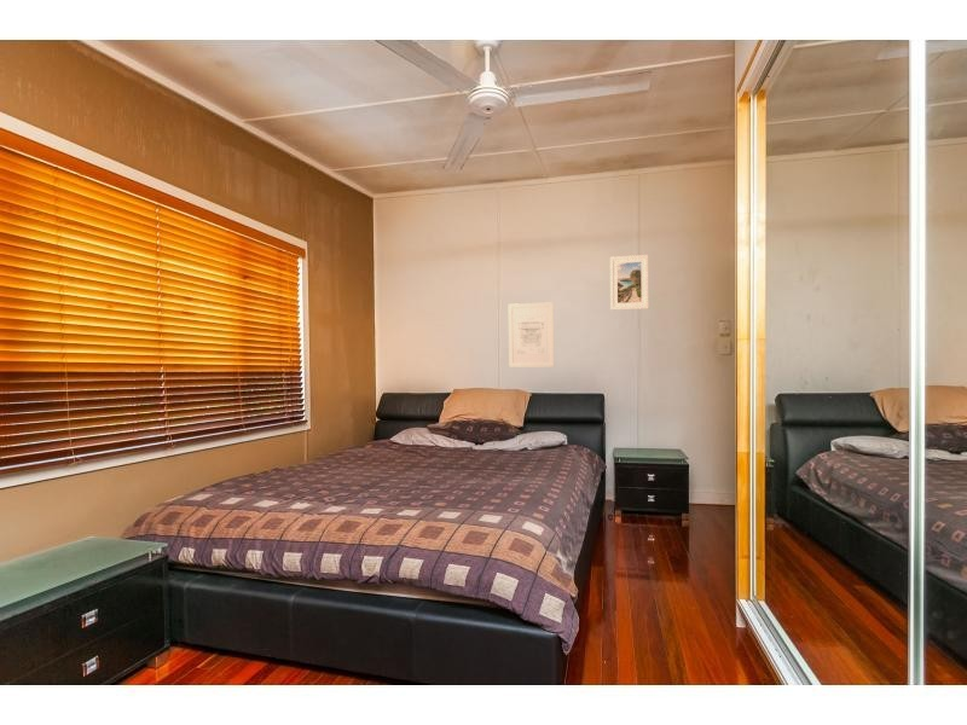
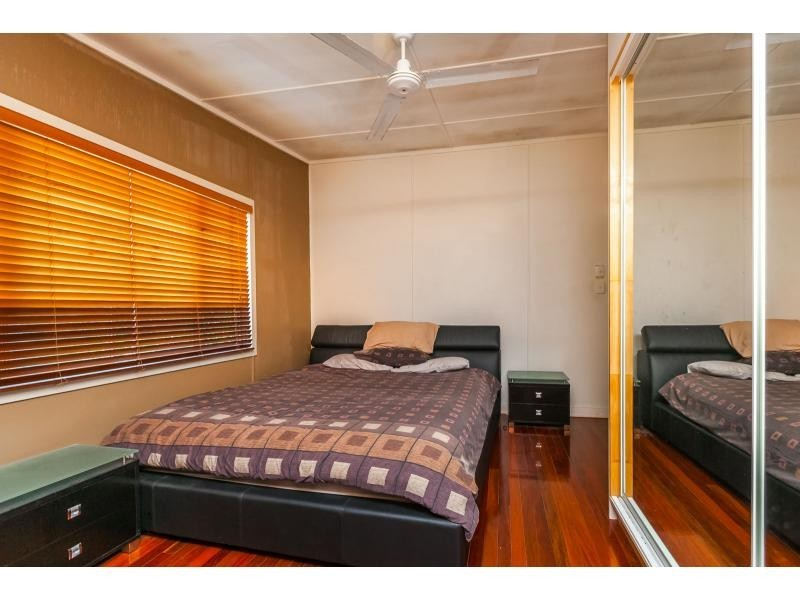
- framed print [609,254,650,312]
- wall art [508,301,555,367]
